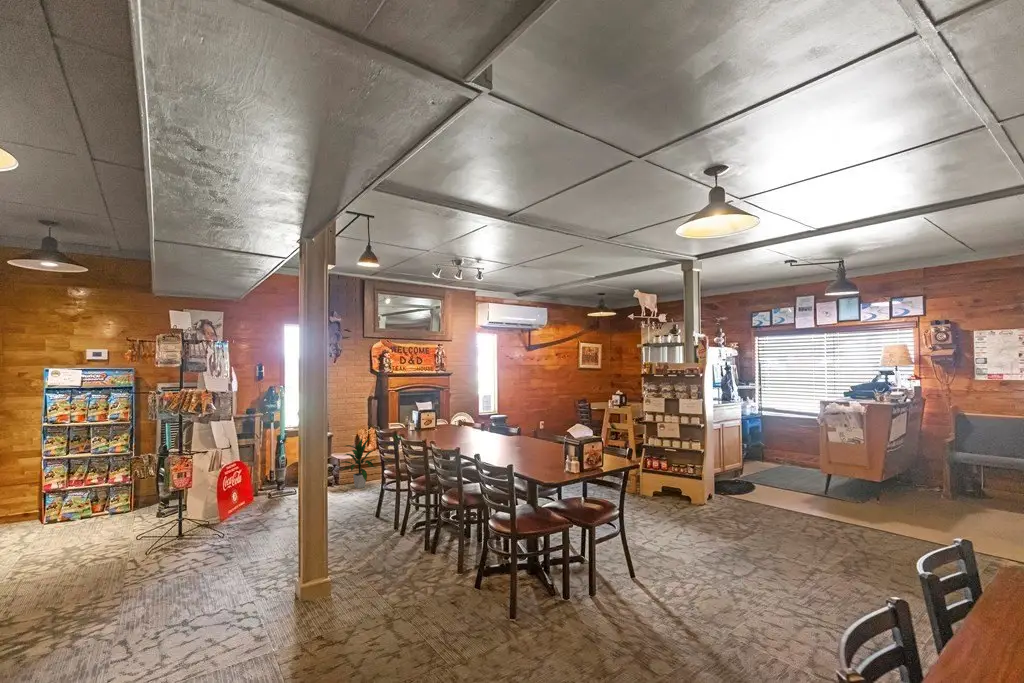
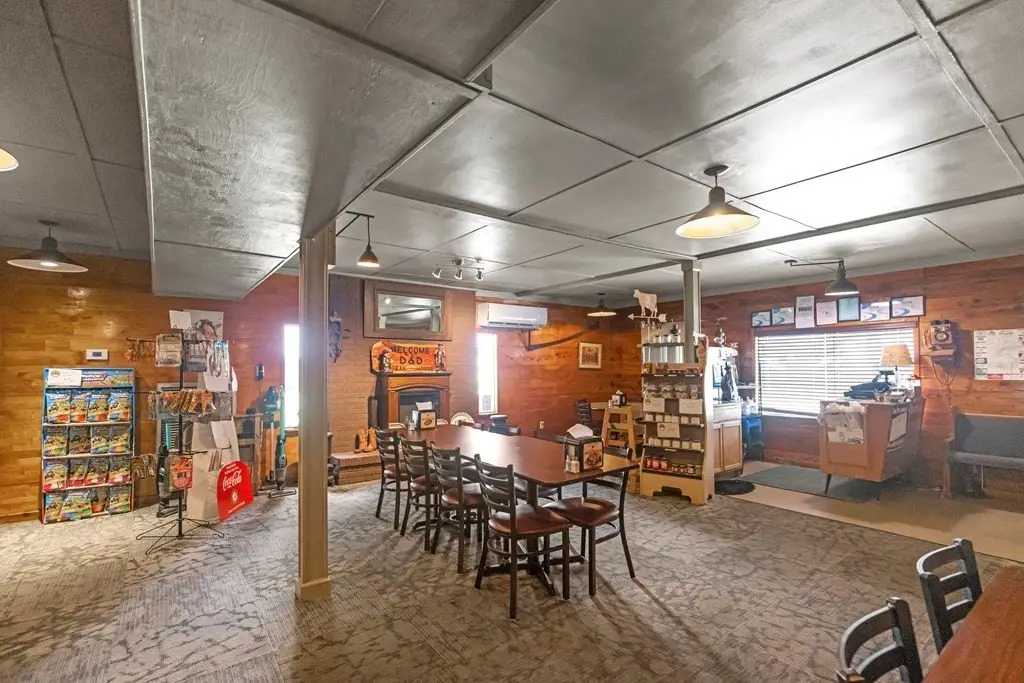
- indoor plant [337,436,377,489]
